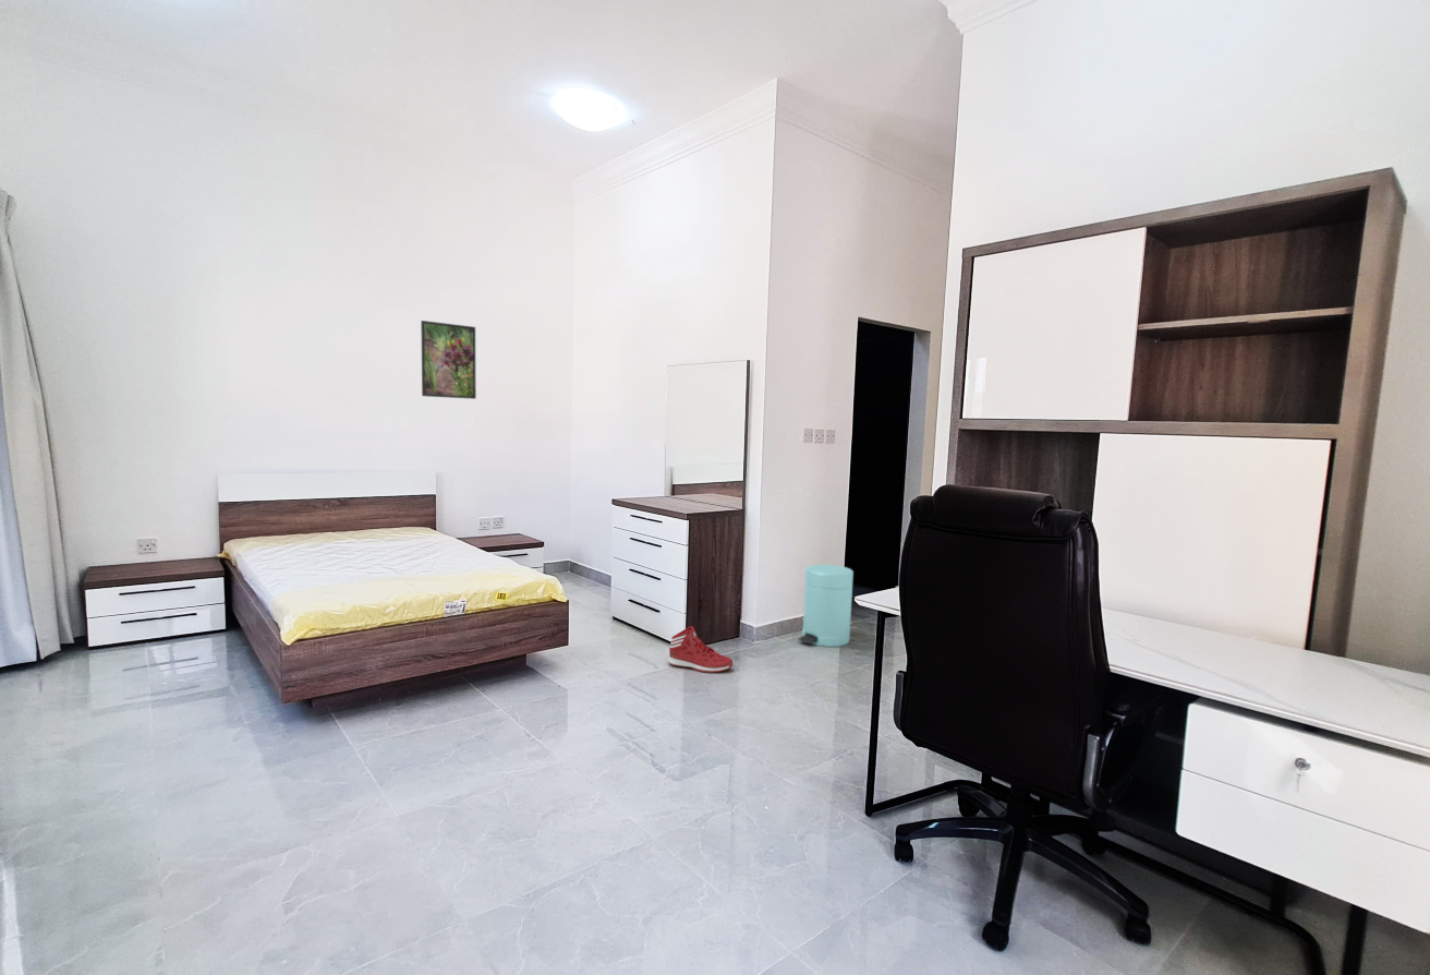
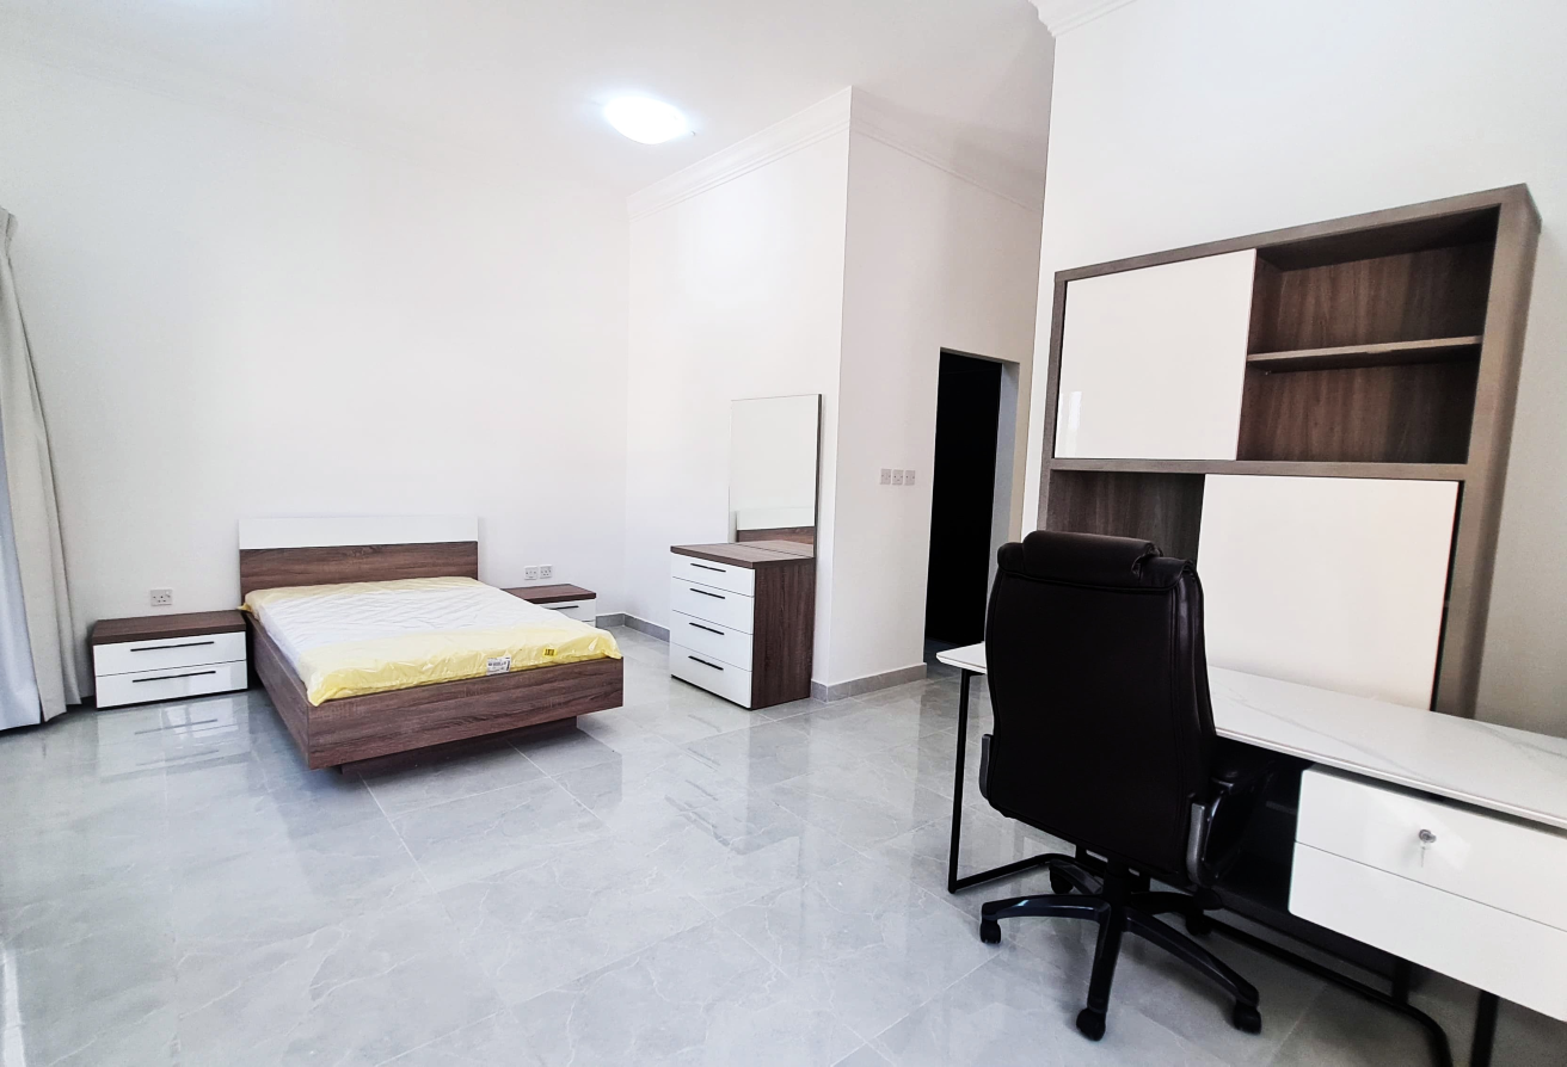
- sneaker [667,626,734,674]
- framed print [420,320,477,400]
- trash can [797,564,855,648]
